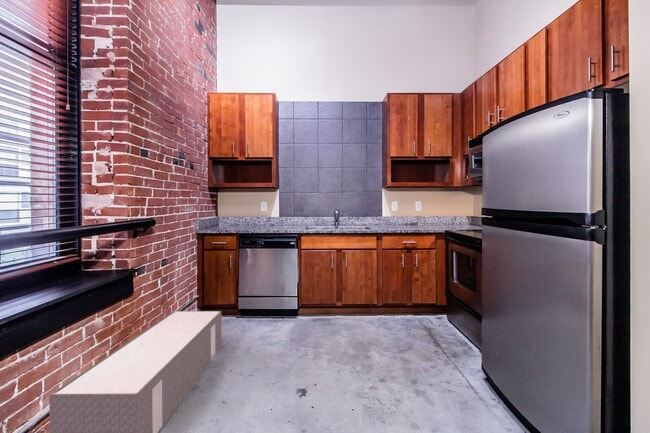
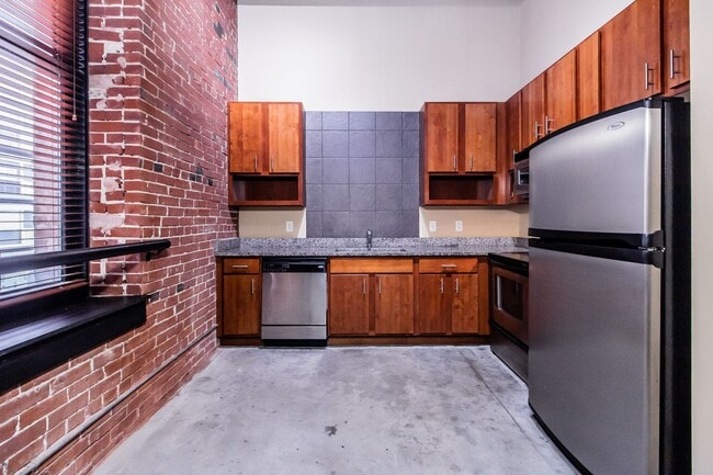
- architectural model [48,310,223,433]
